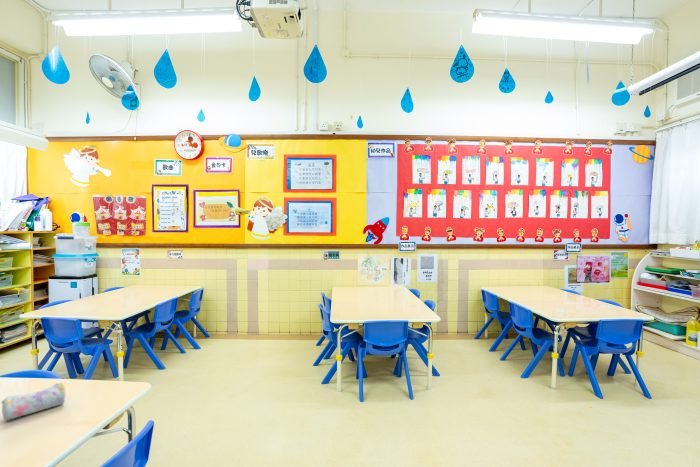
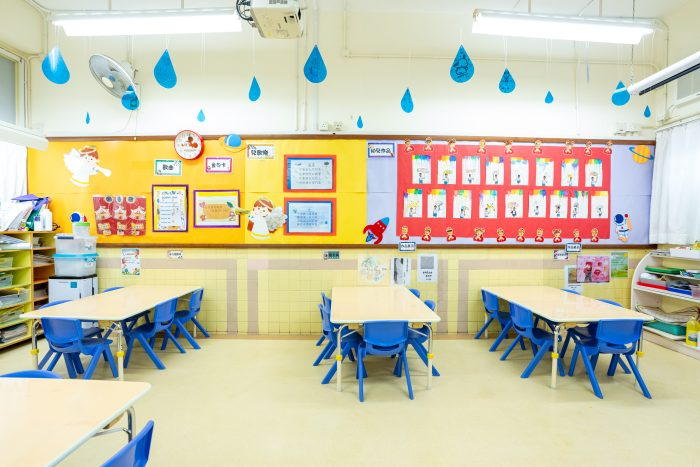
- pencil case [0,382,66,422]
